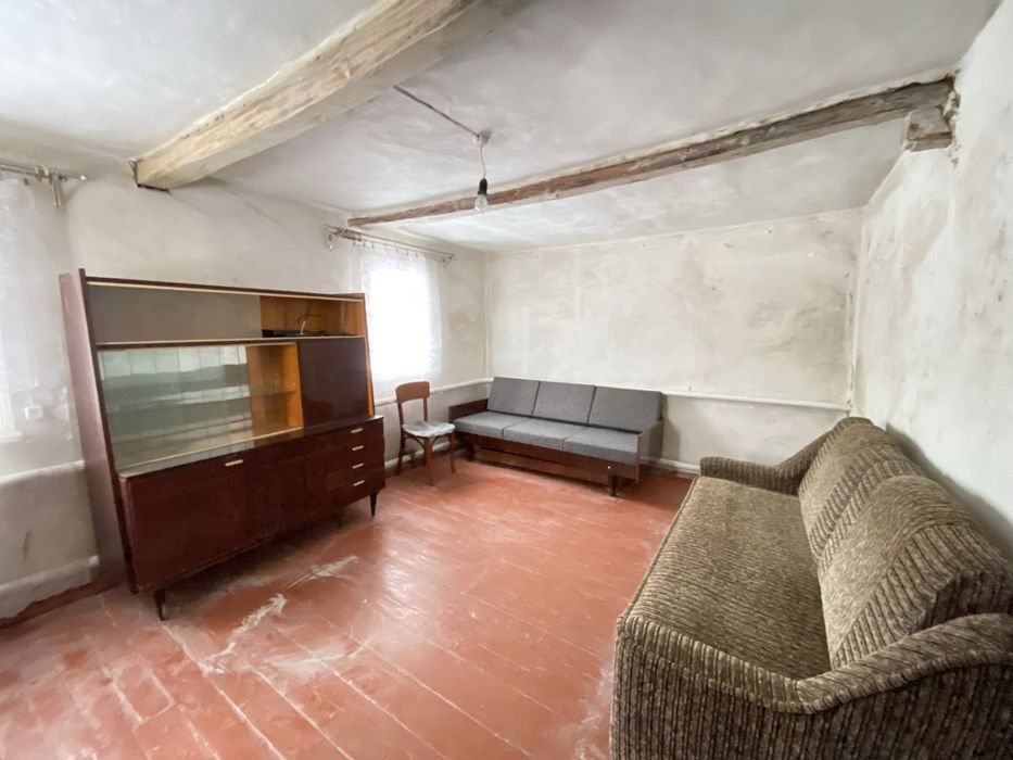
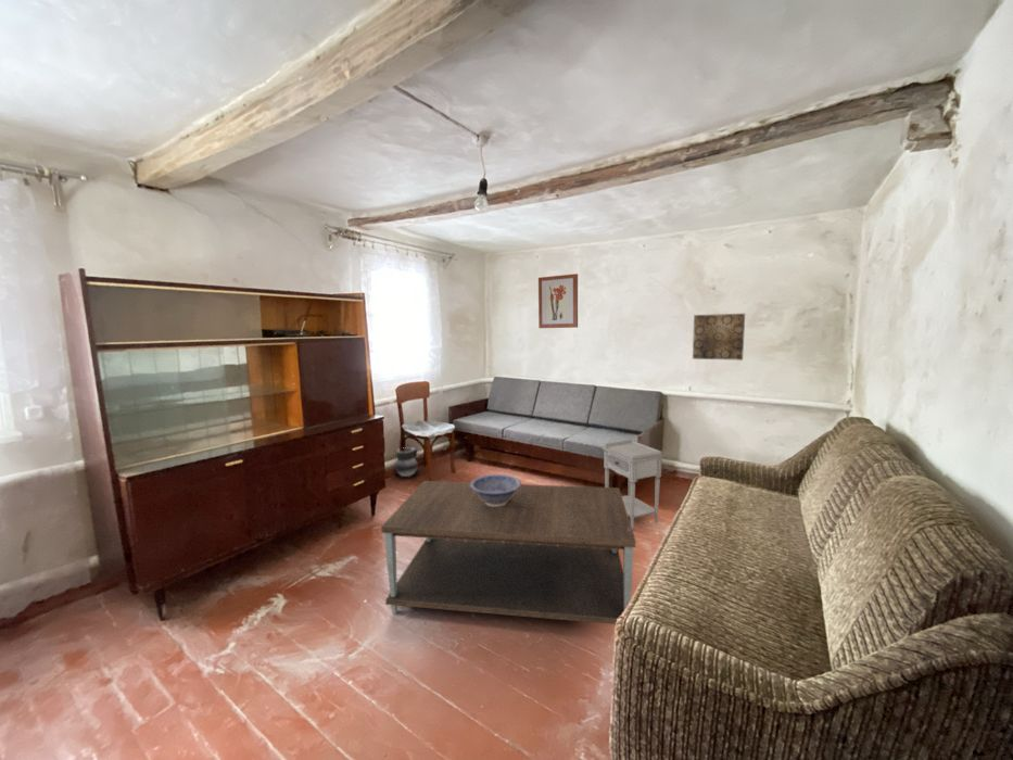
+ wall art [537,273,579,329]
+ coffee table [380,480,637,625]
+ decorative bowl [470,473,522,506]
+ nightstand [600,439,664,531]
+ ceramic jug [394,446,419,478]
+ wall art [692,313,746,362]
